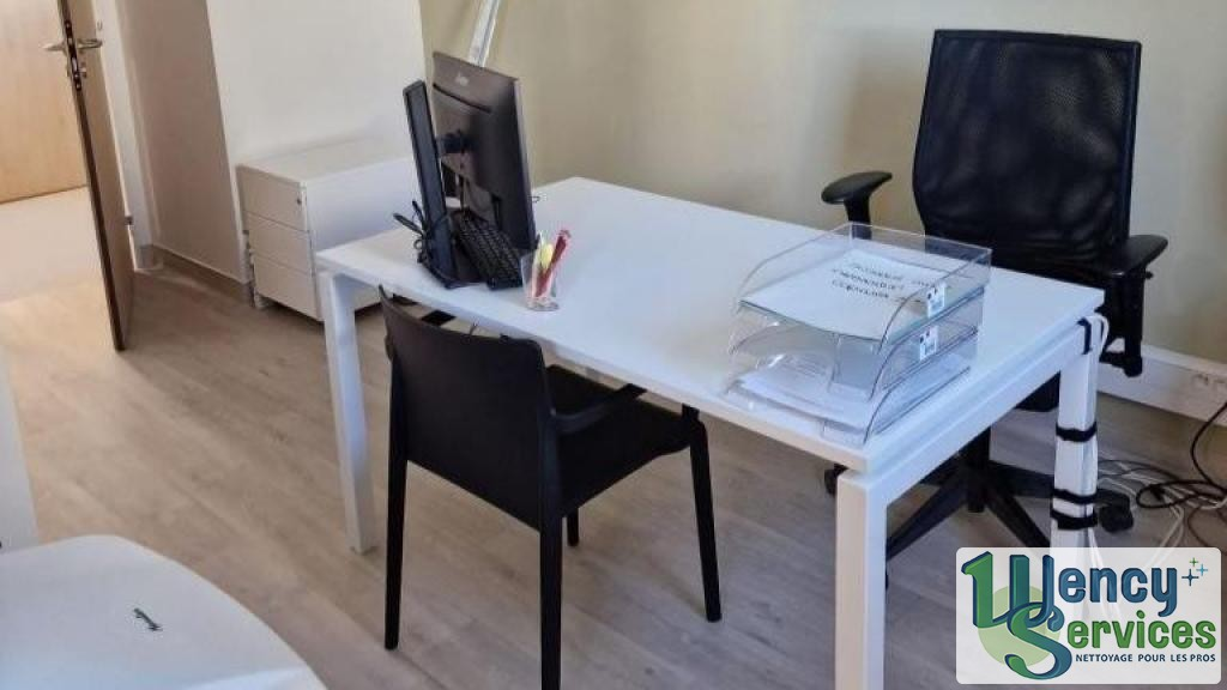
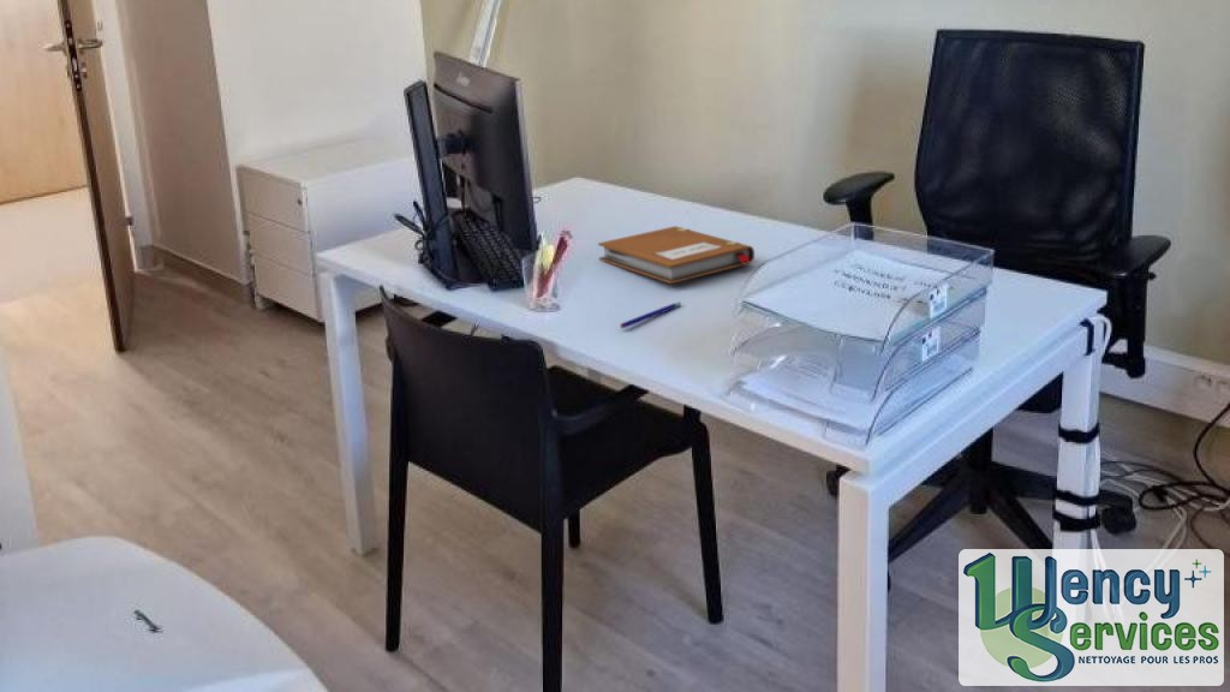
+ notebook [597,225,756,285]
+ pen [619,300,682,329]
